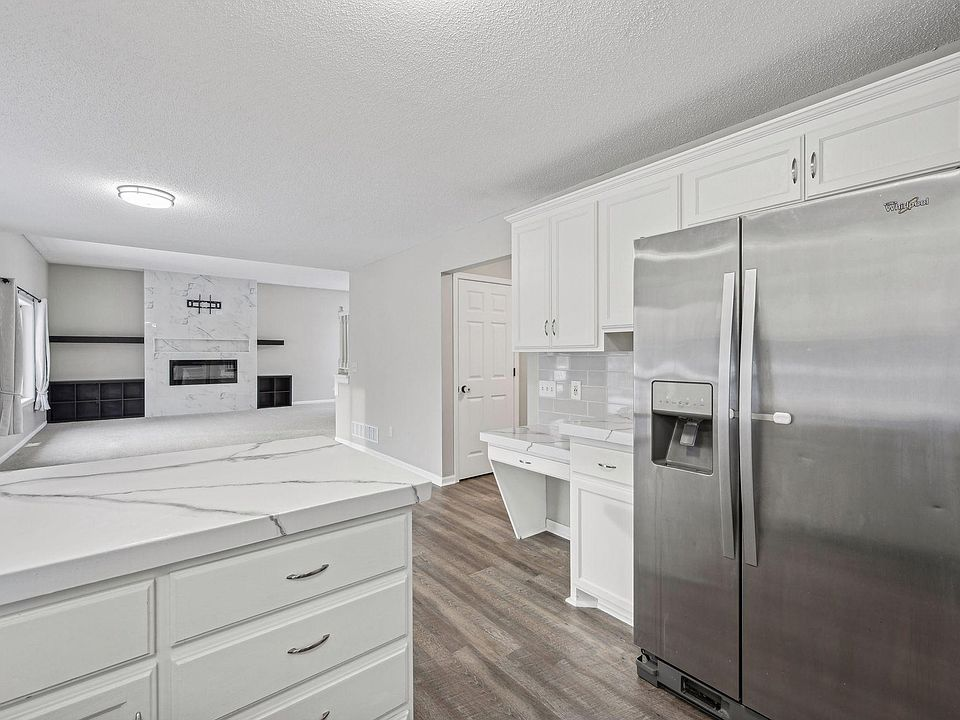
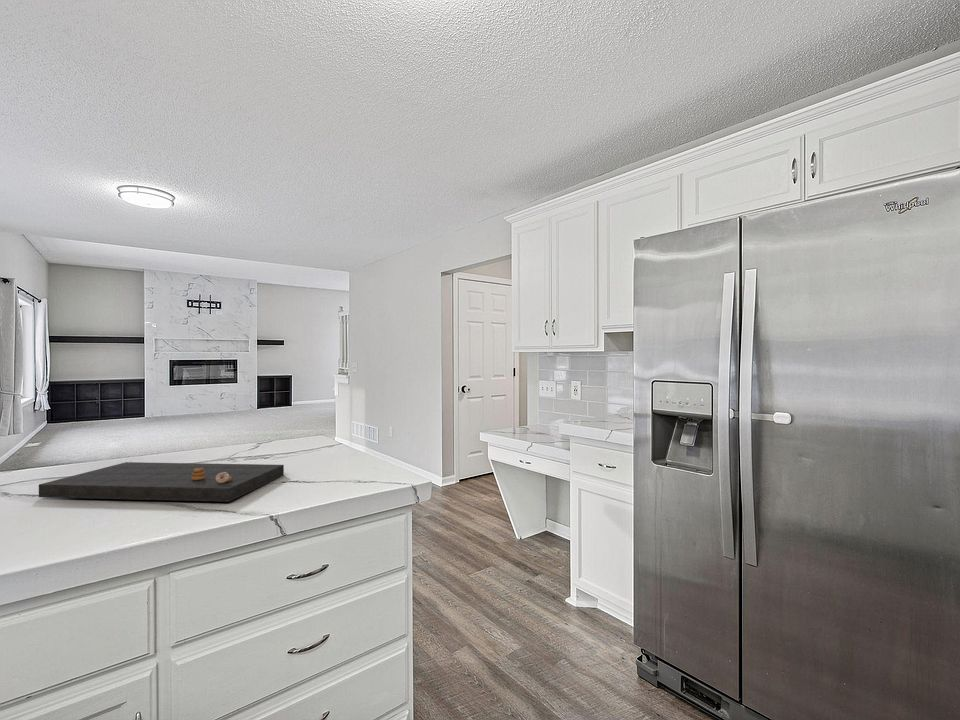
+ cutting board [38,461,285,503]
